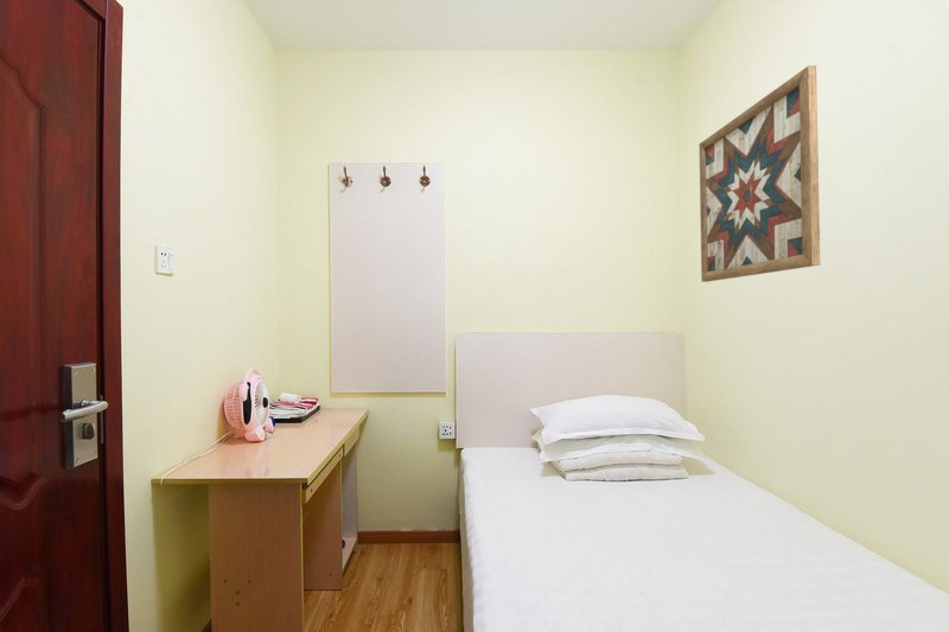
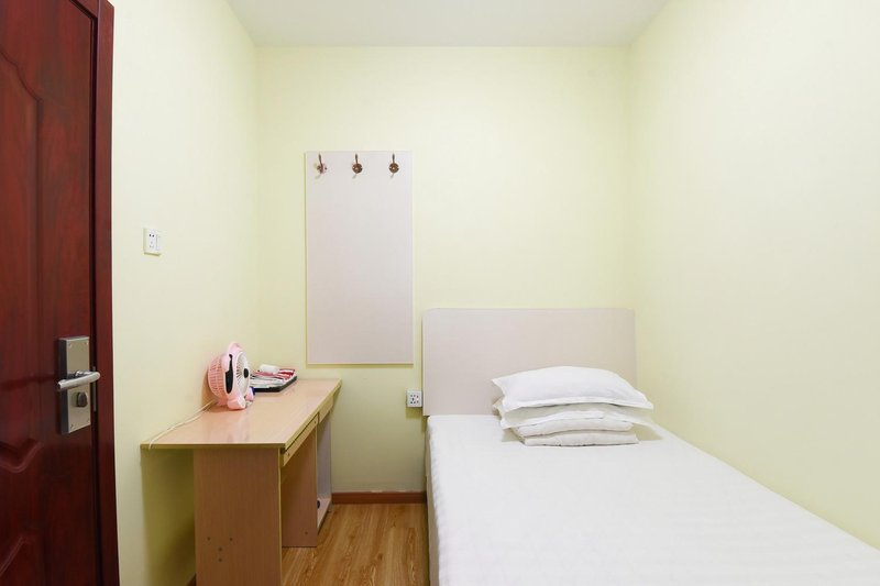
- wall art [698,64,821,283]
